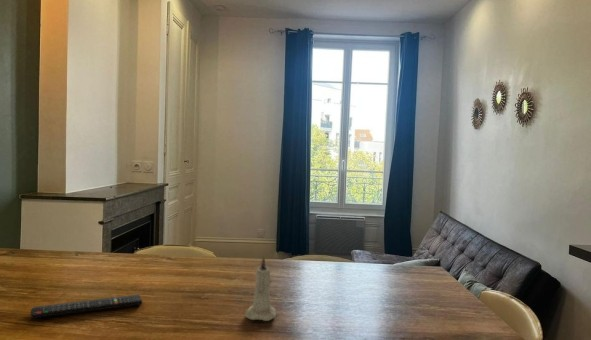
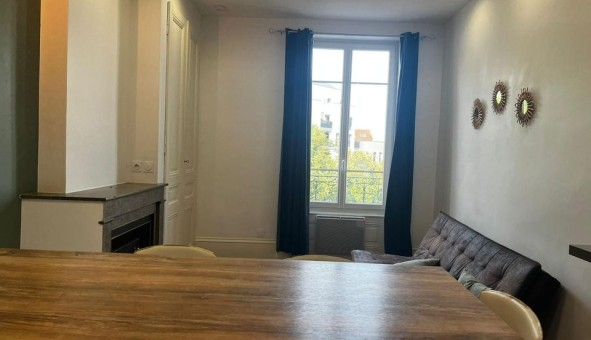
- candle [244,255,277,322]
- remote control [29,294,143,319]
